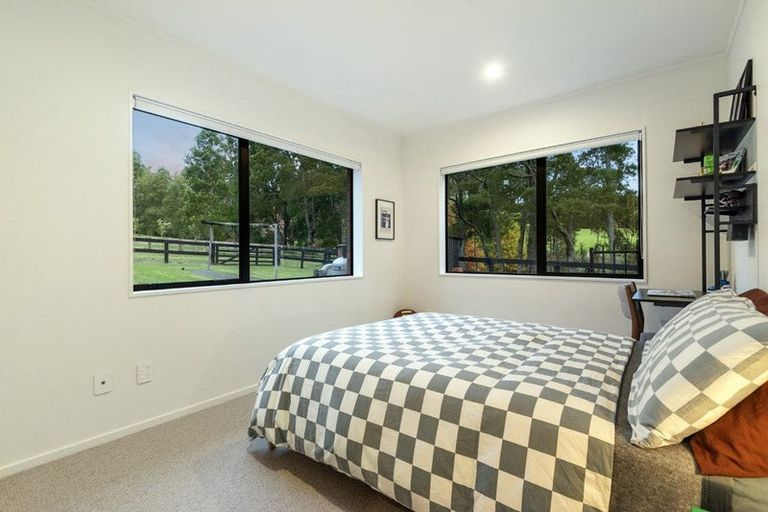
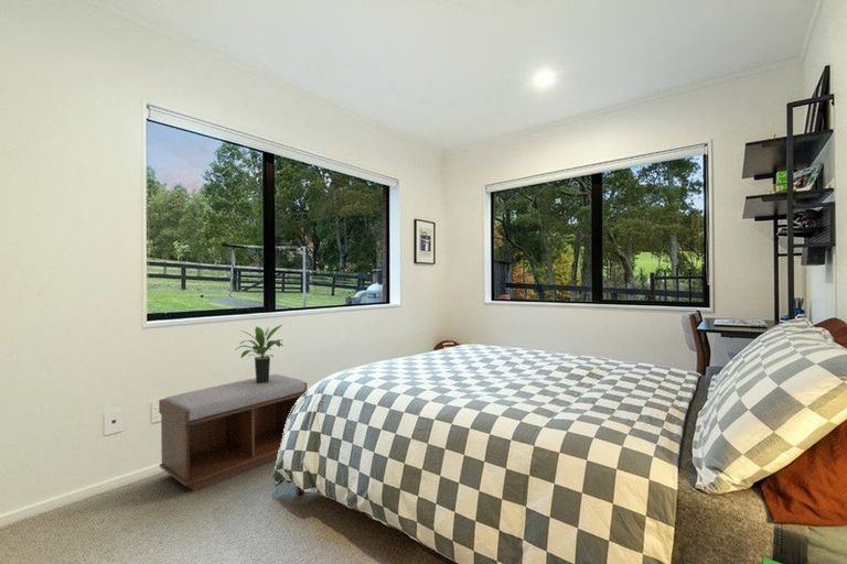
+ potted plant [236,324,285,383]
+ bench [158,373,308,492]
